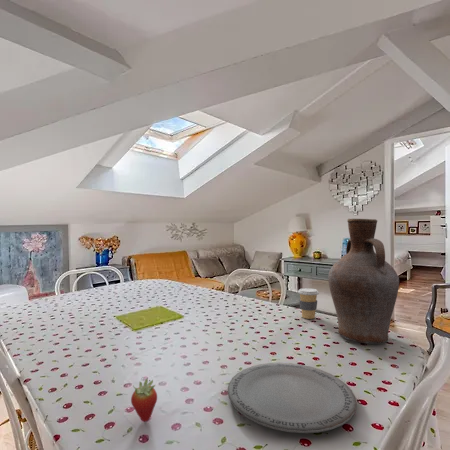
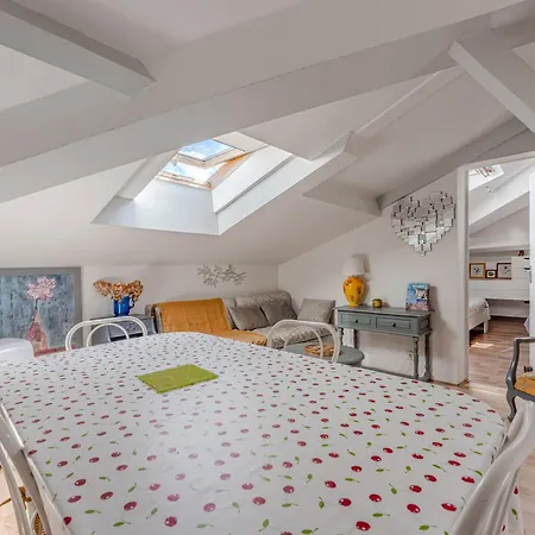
- vase [327,218,400,345]
- fruit [130,378,158,422]
- coffee cup [297,287,320,320]
- plate [227,362,357,434]
